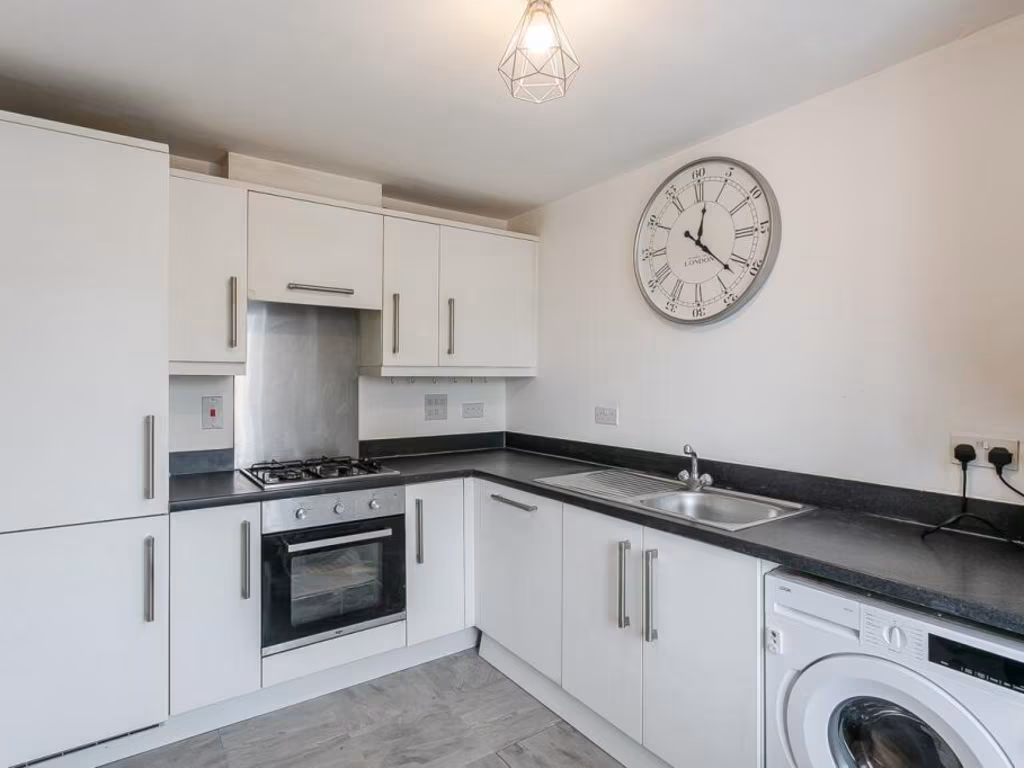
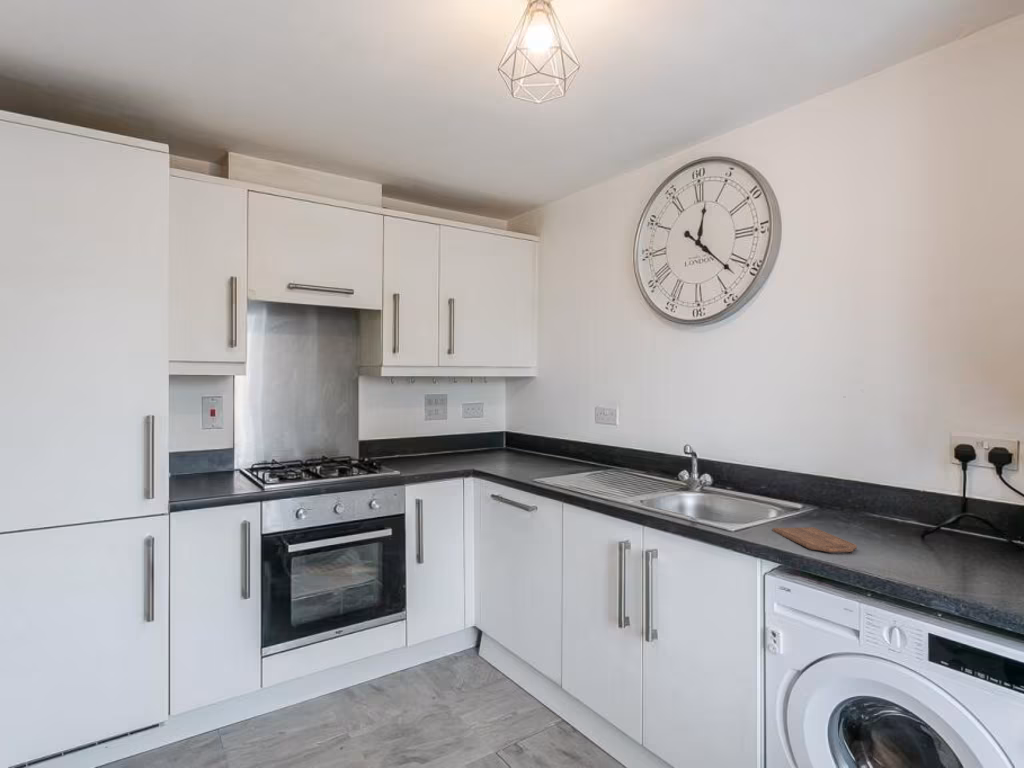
+ cutting board [771,527,858,553]
